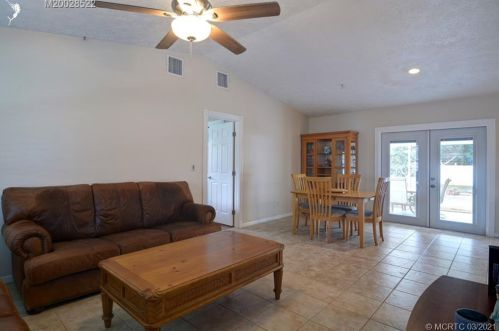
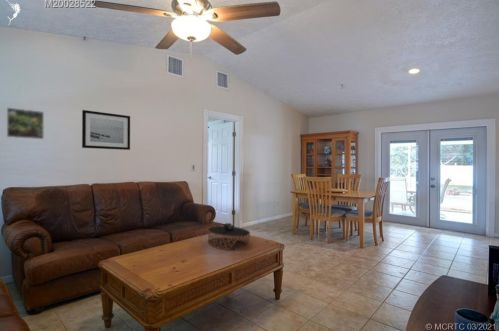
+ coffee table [207,222,251,251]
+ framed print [6,107,45,140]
+ wall art [81,109,131,151]
